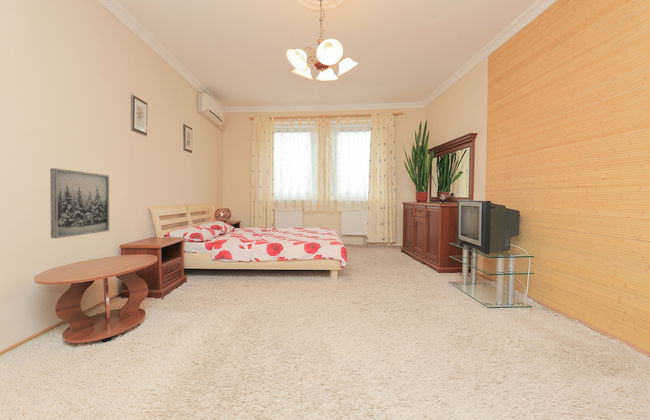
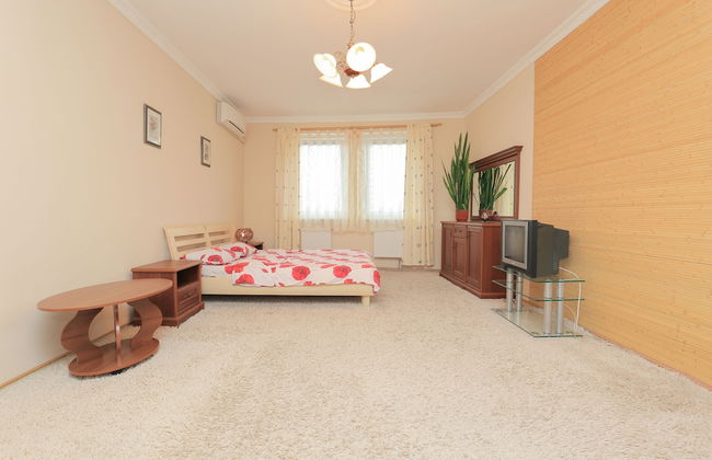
- wall art [49,167,110,239]
